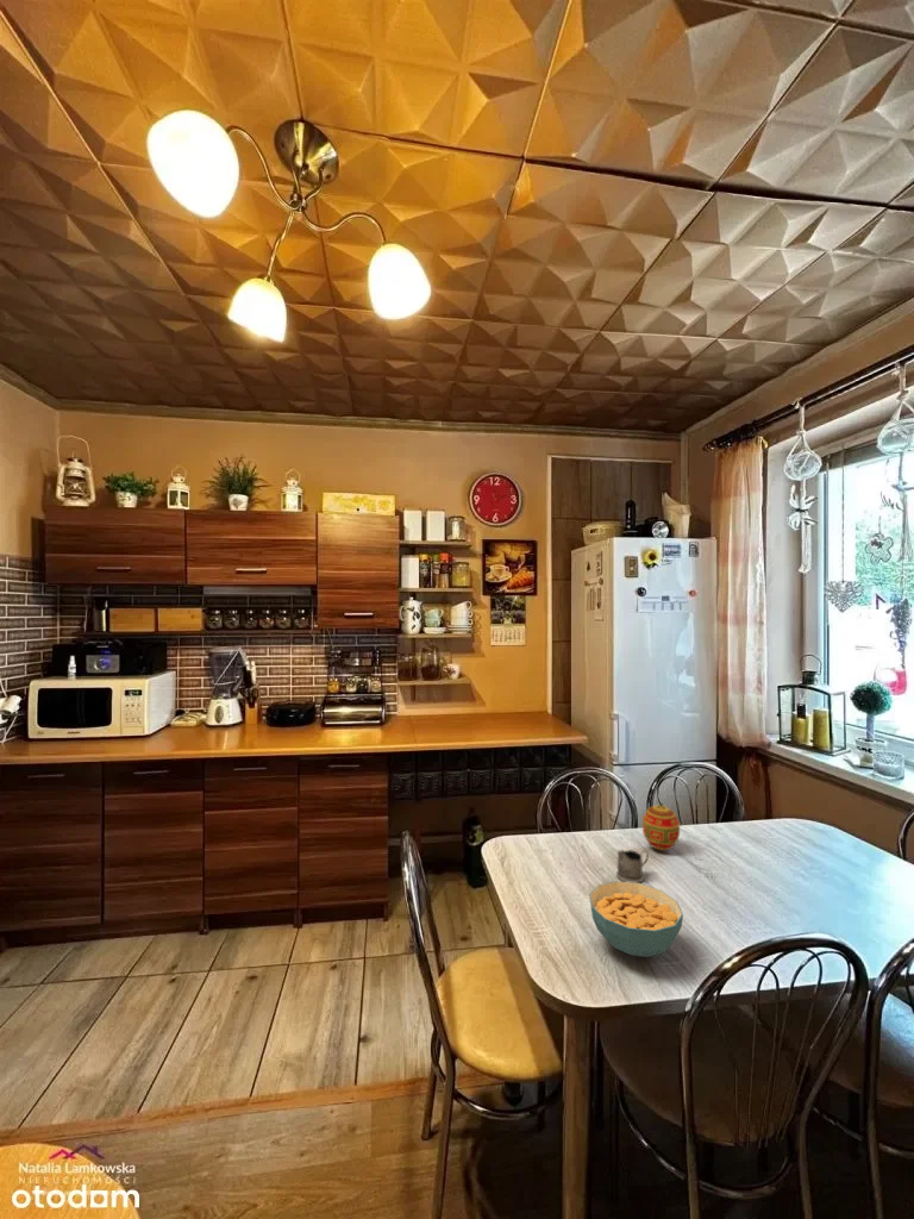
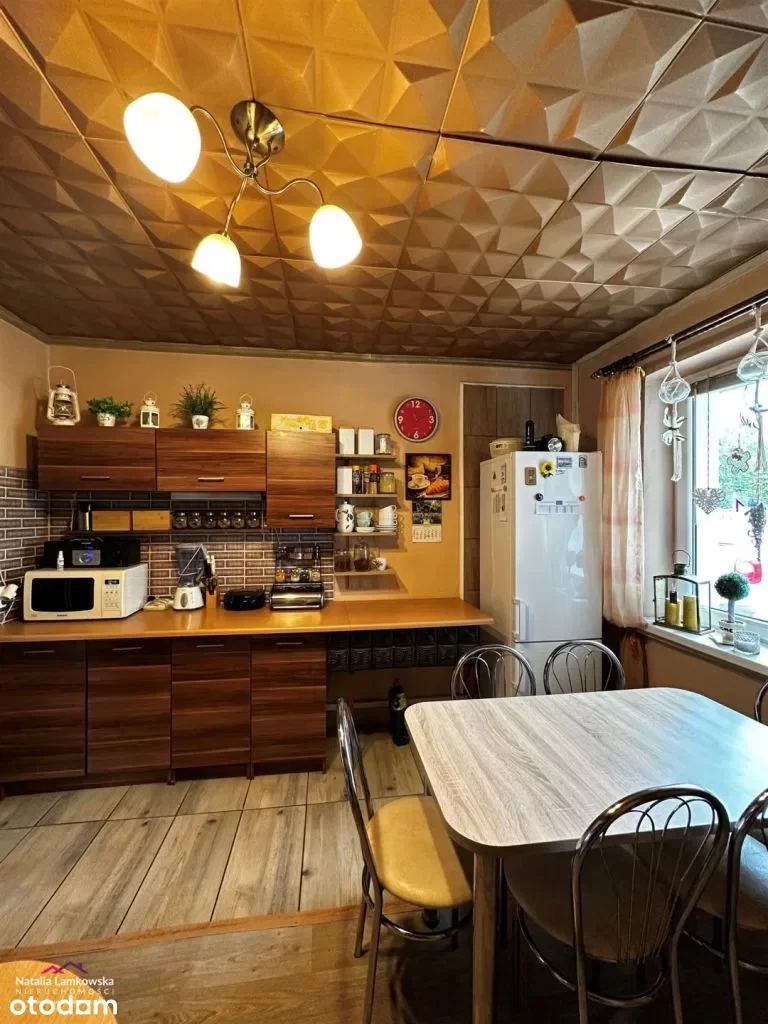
- decorative egg [641,801,681,852]
- tea glass holder [615,849,650,883]
- cereal bowl [588,880,684,958]
